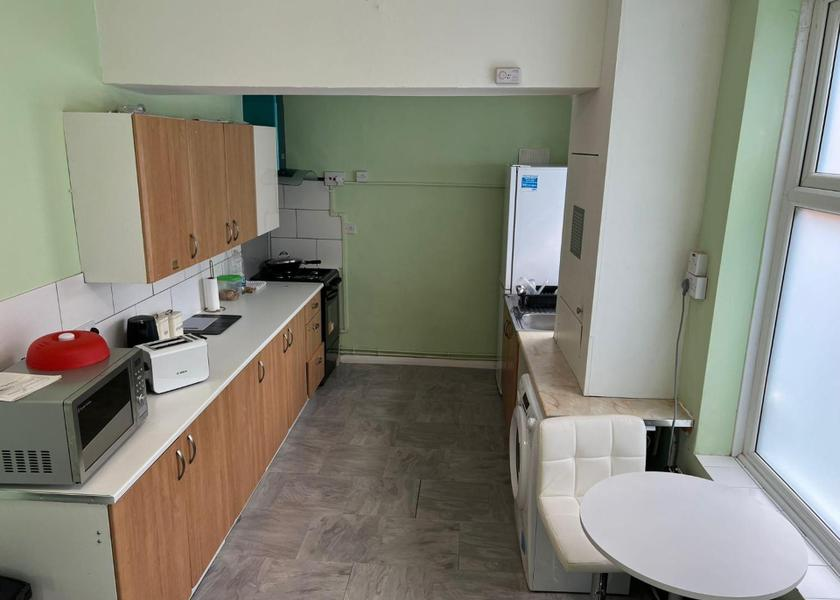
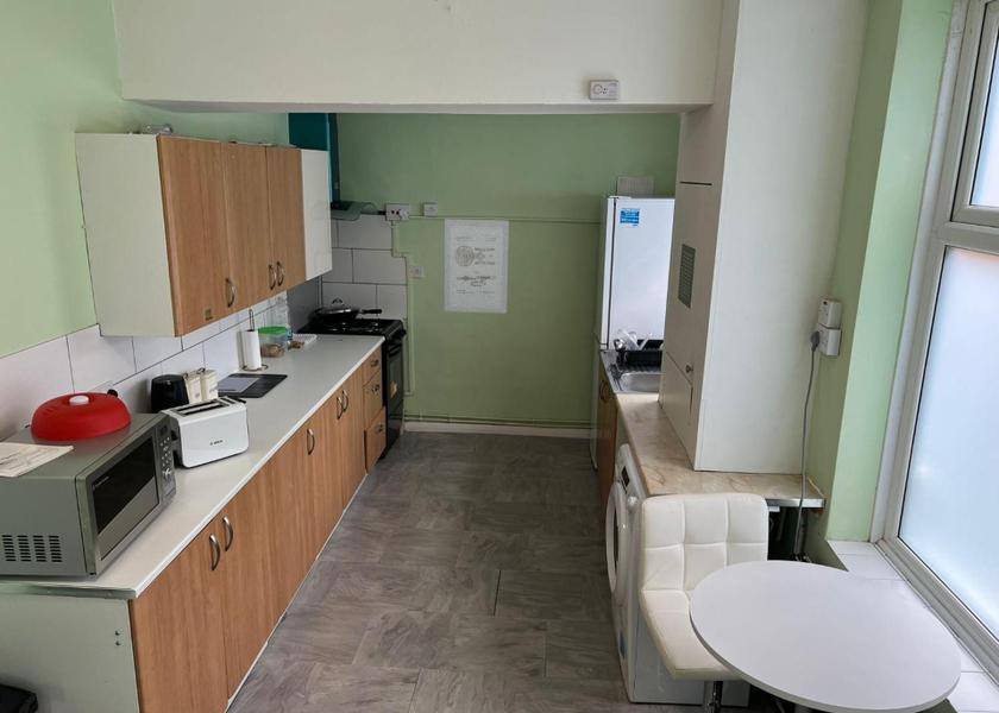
+ wall art [444,217,510,315]
